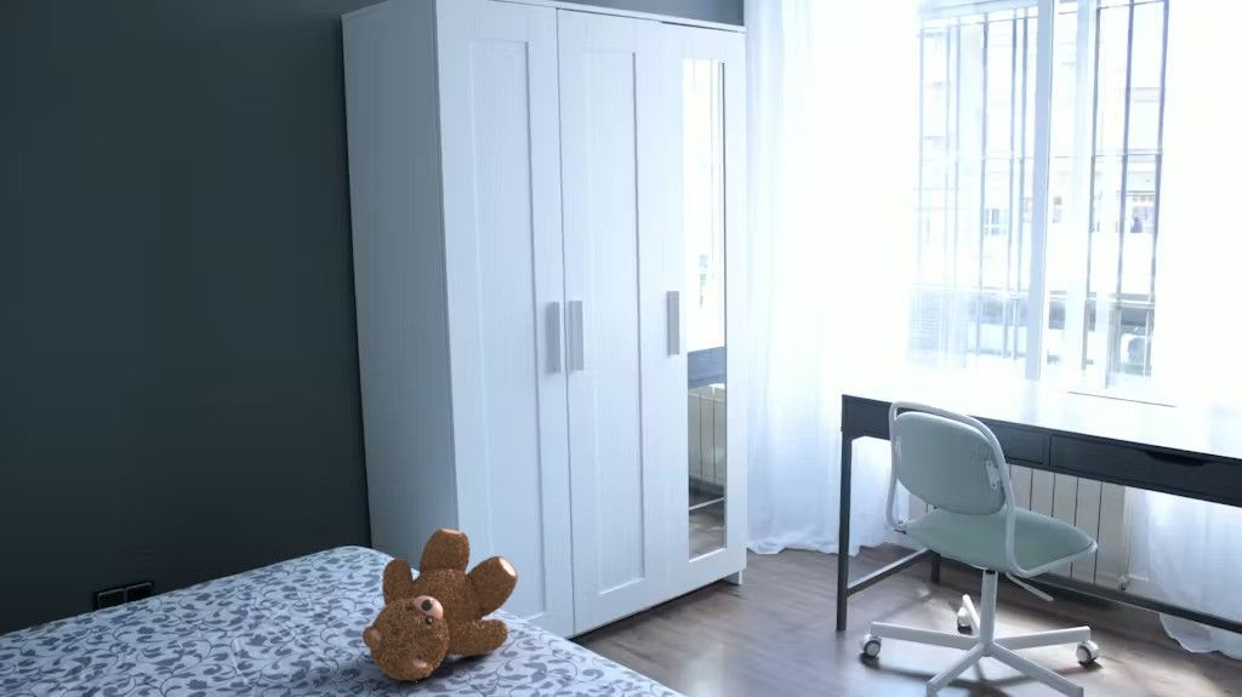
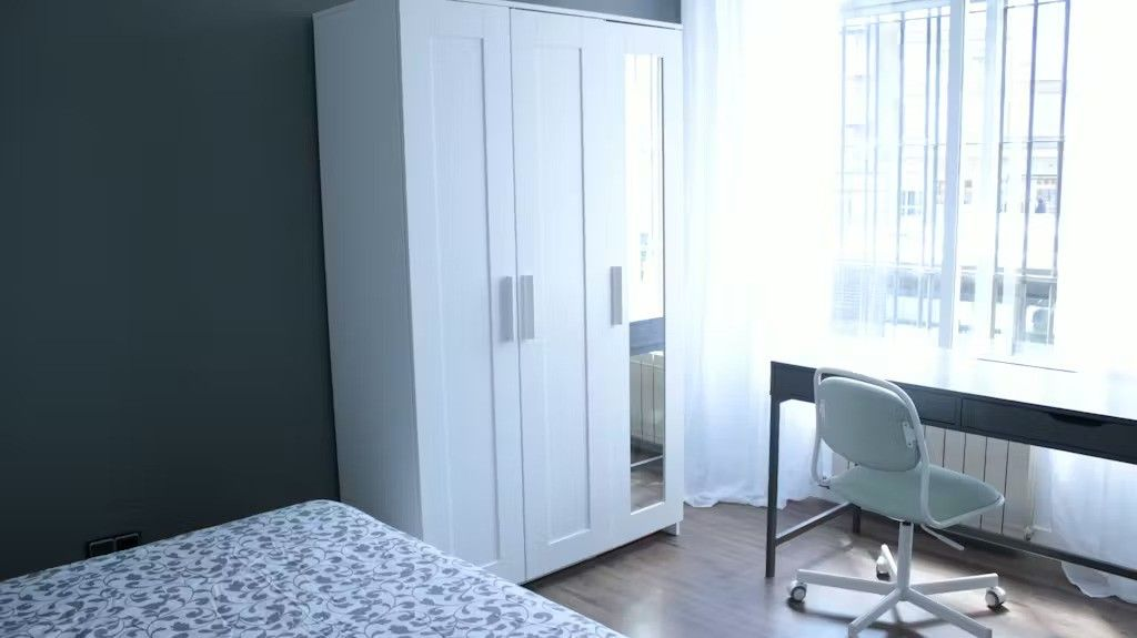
- teddy bear [360,527,519,682]
